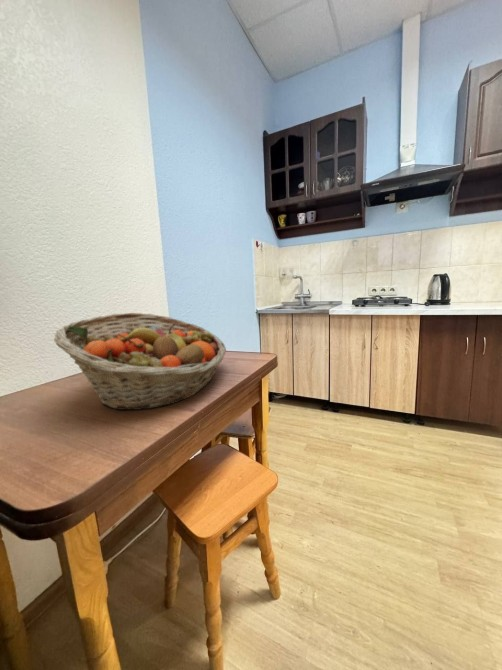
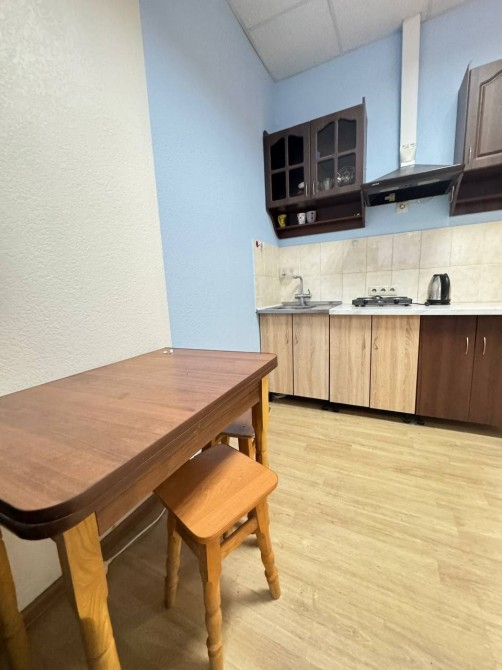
- fruit basket [53,312,227,411]
